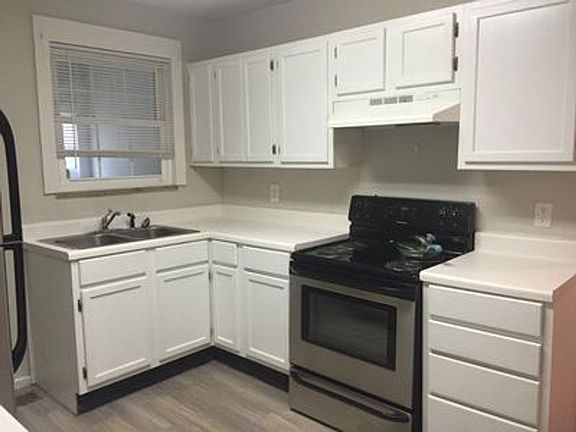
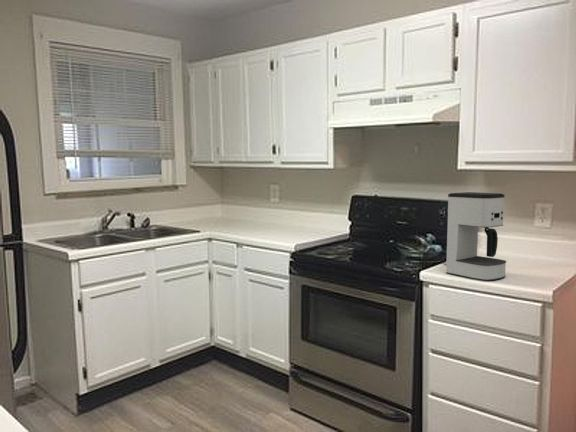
+ coffee maker [445,191,507,282]
